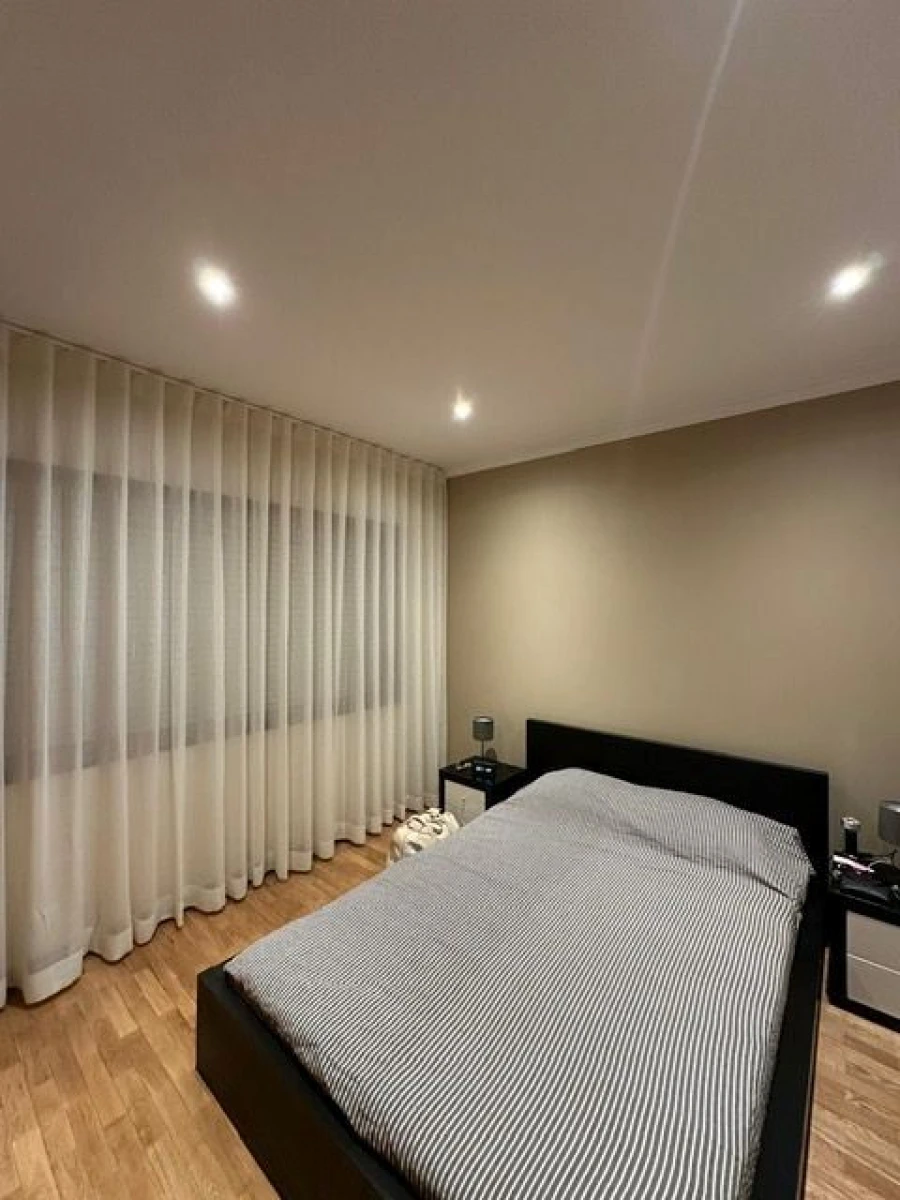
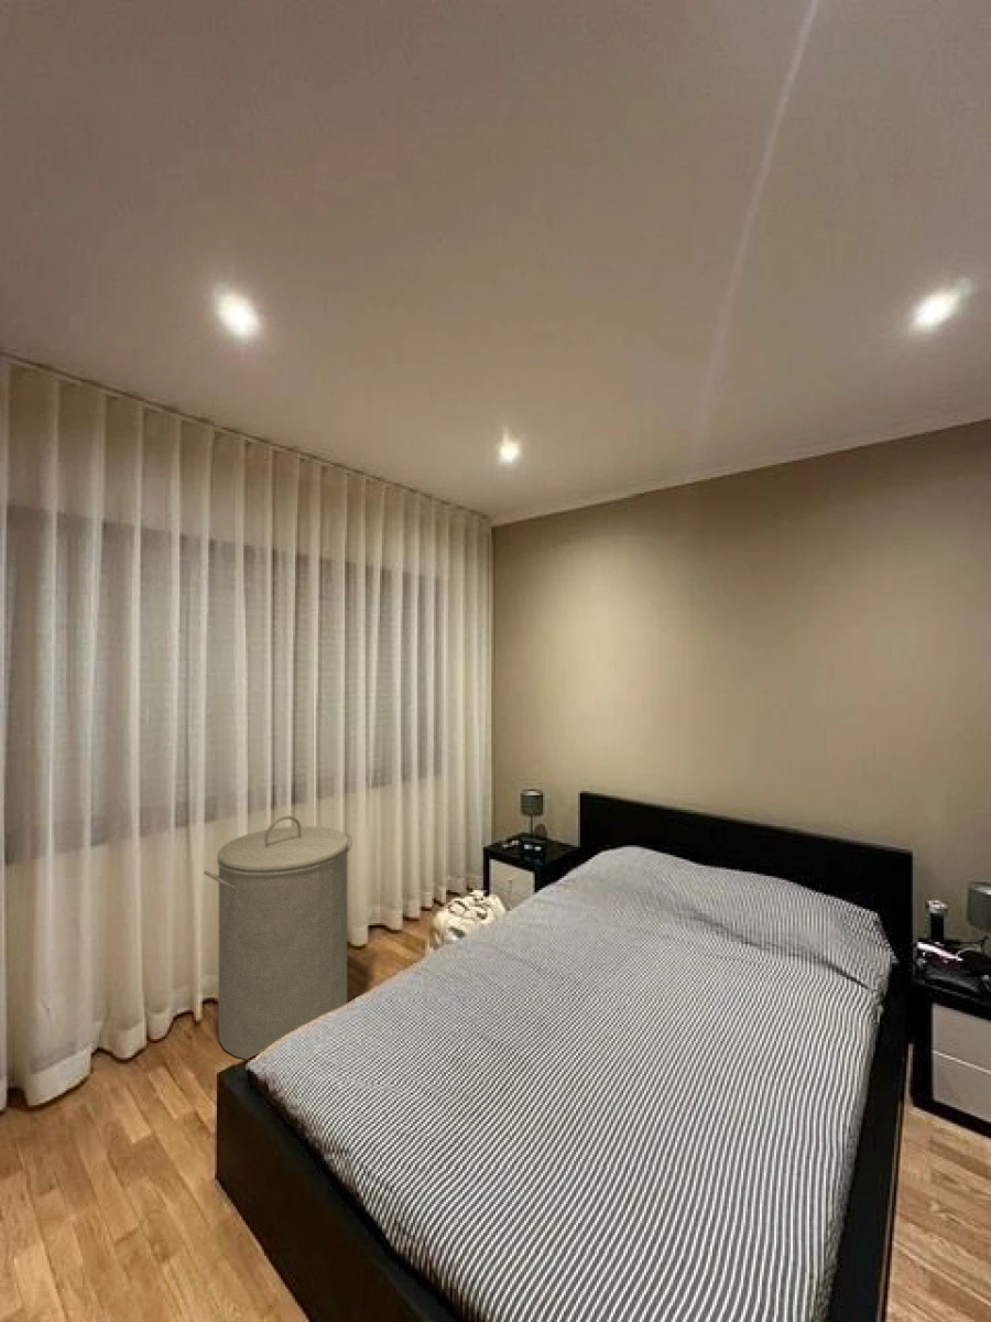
+ laundry hamper [203,814,353,1060]
